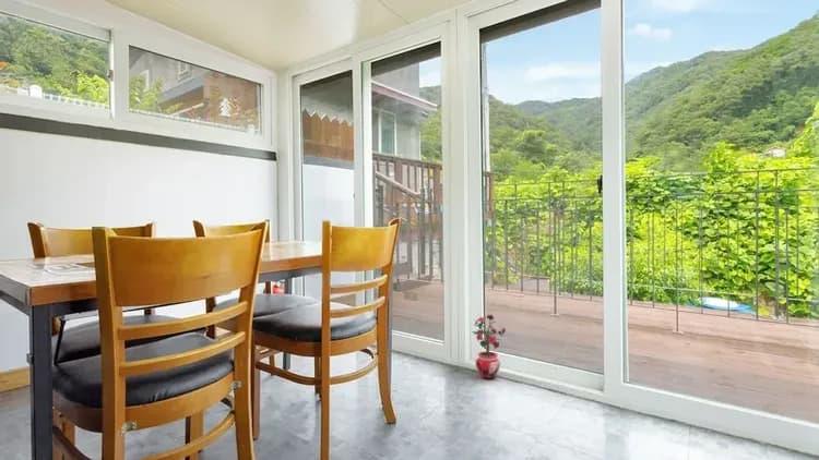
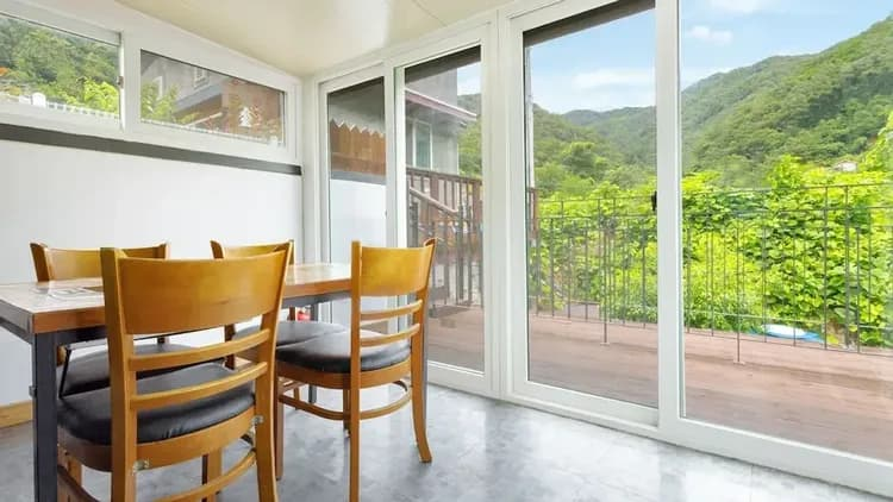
- potted plant [471,314,507,380]
